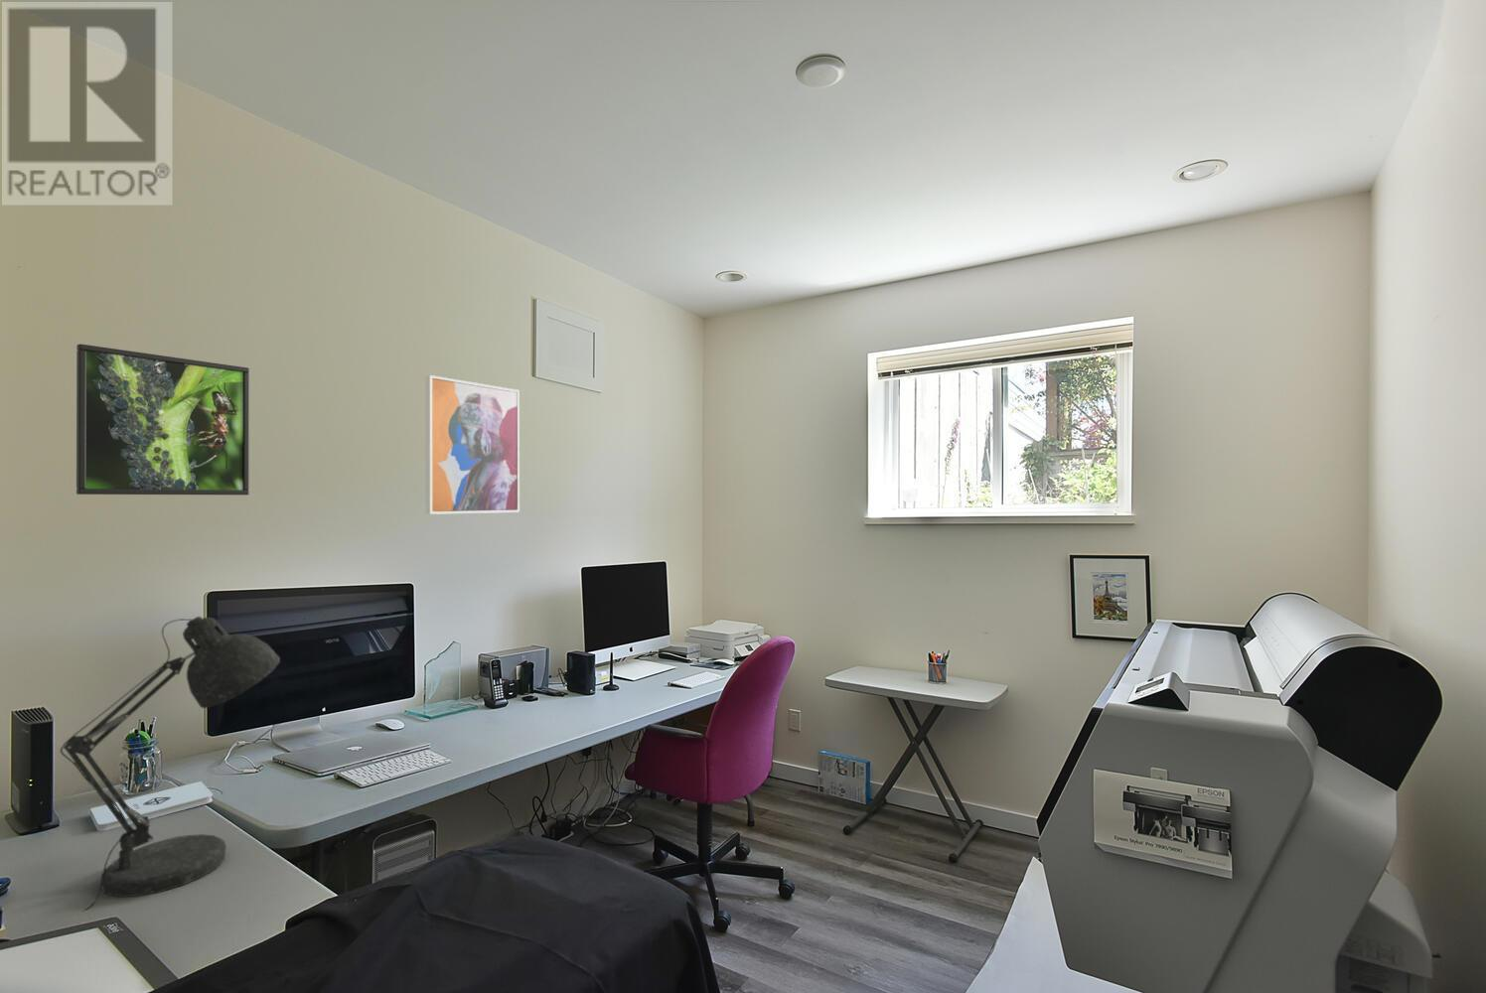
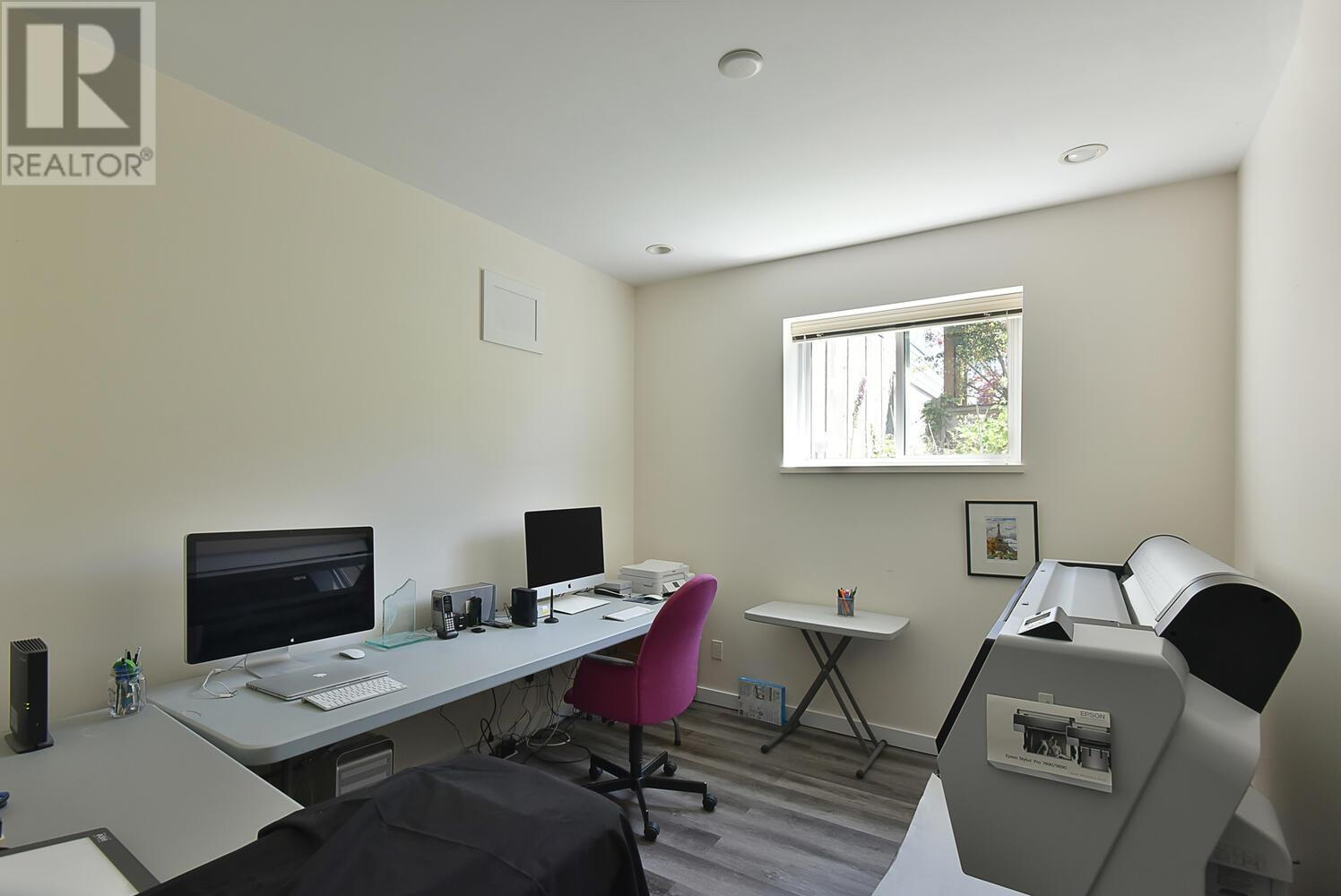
- desk lamp [60,616,281,912]
- wall art [426,375,521,515]
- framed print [75,344,250,495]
- notepad [90,780,214,832]
